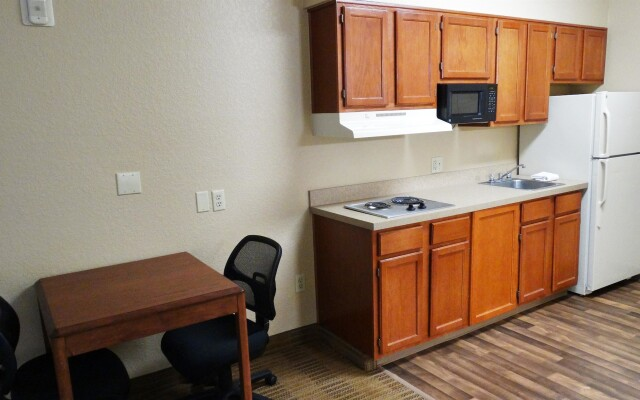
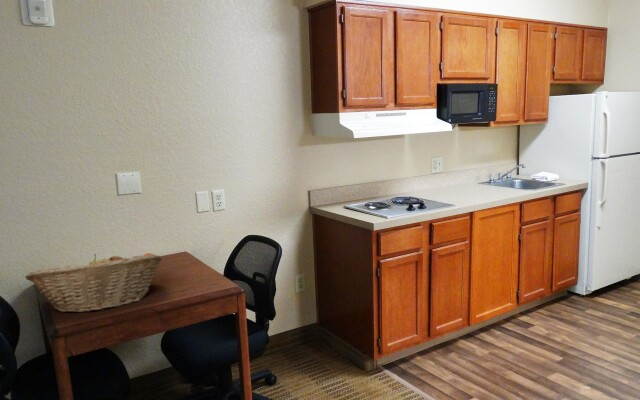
+ fruit basket [25,252,163,313]
